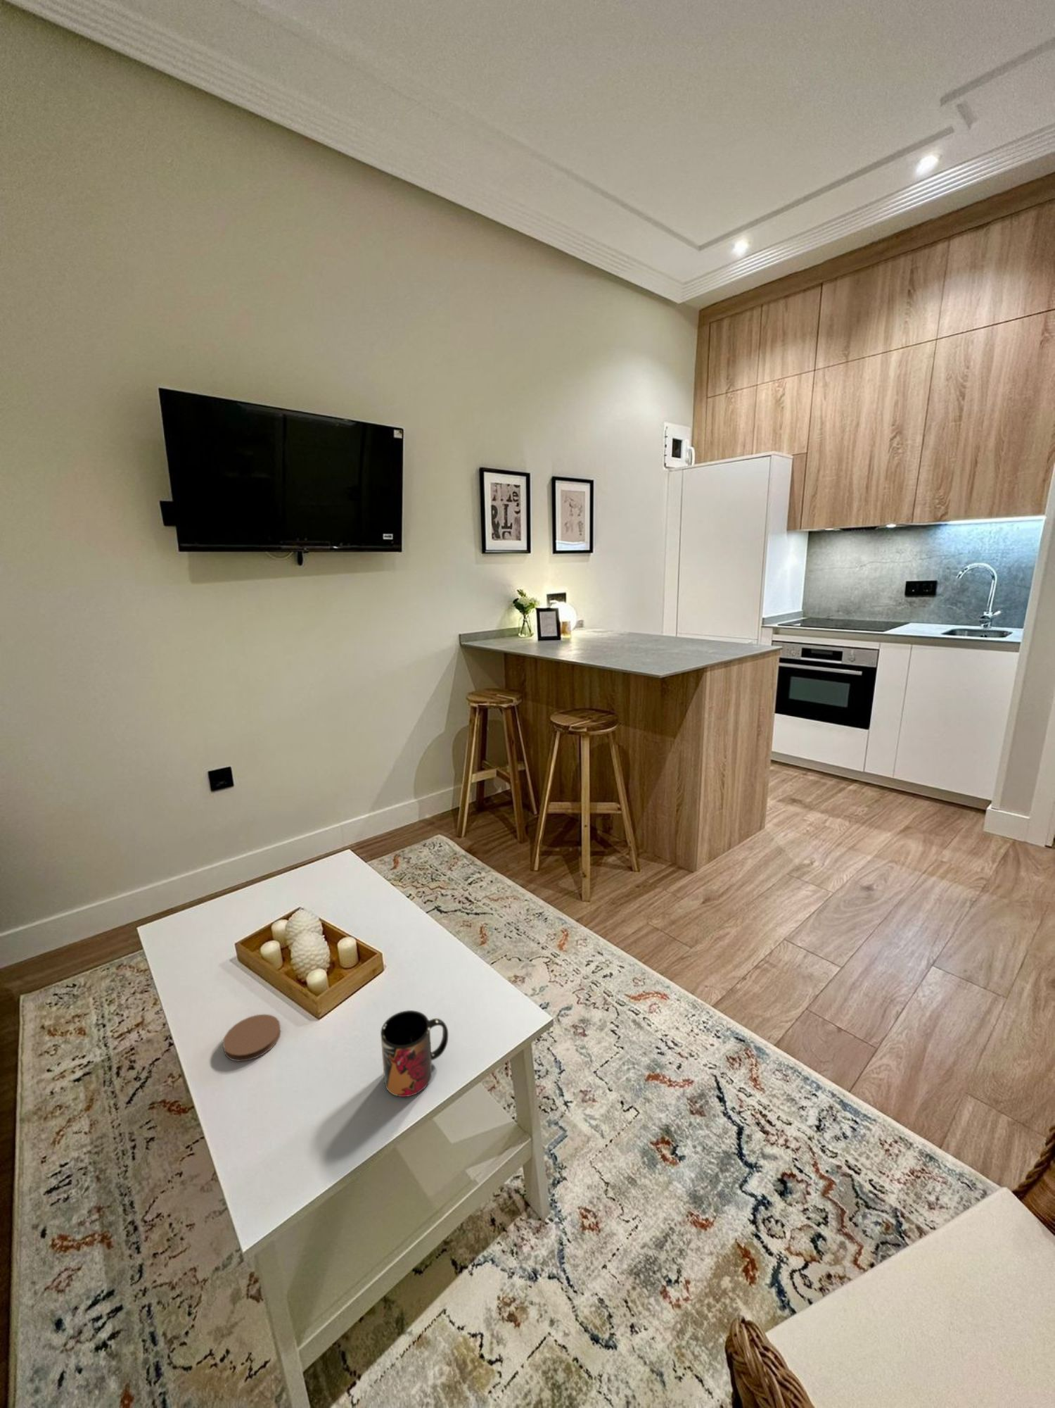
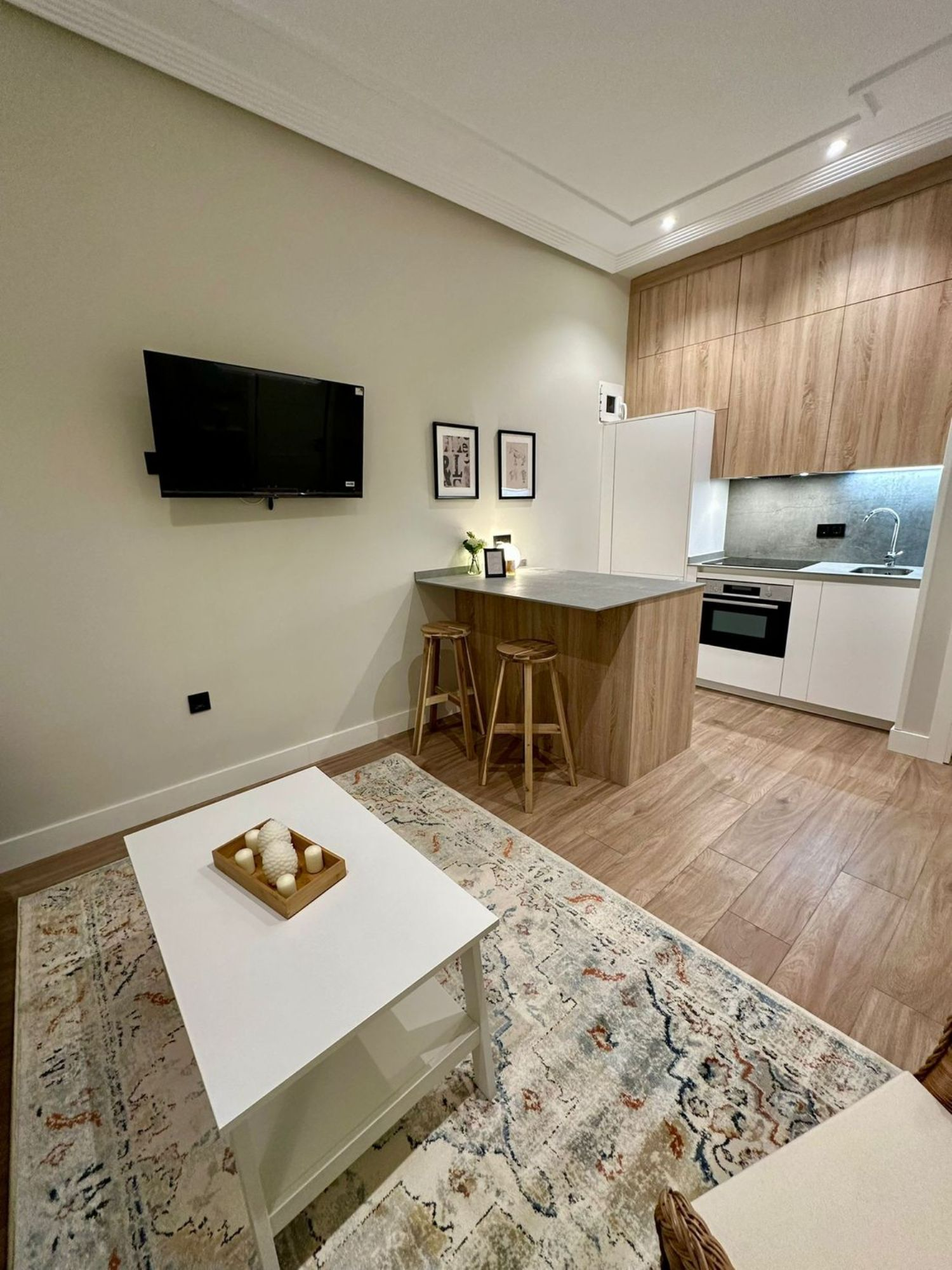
- mug [380,1010,449,1098]
- coaster [223,1013,283,1062]
